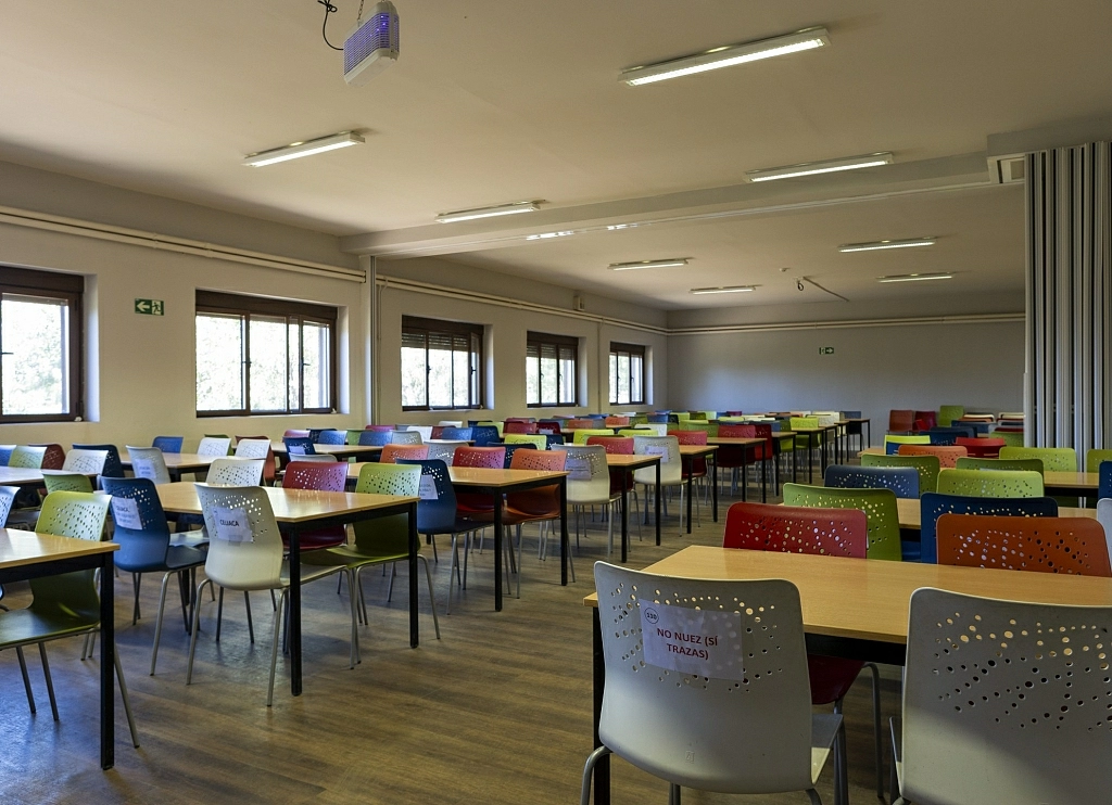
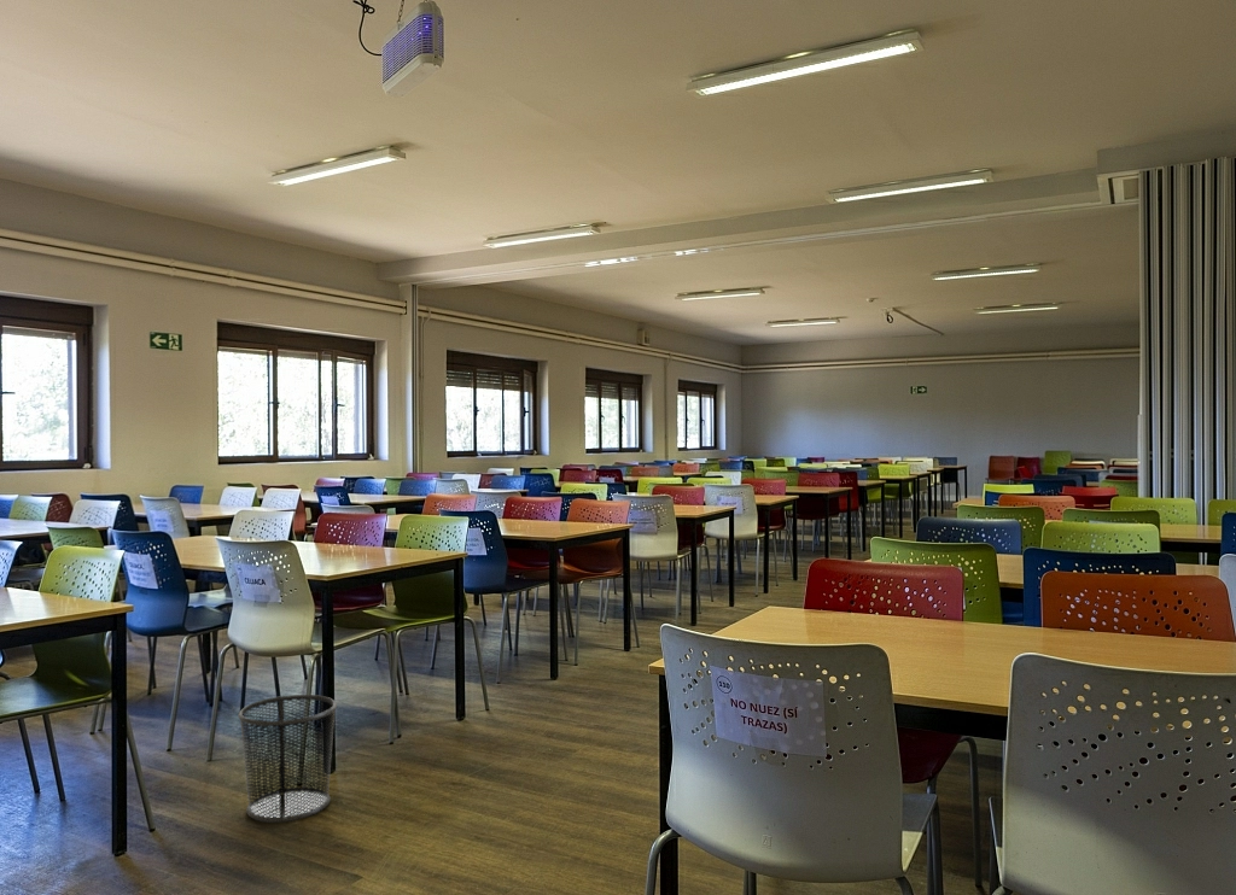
+ waste bin [237,694,338,824]
